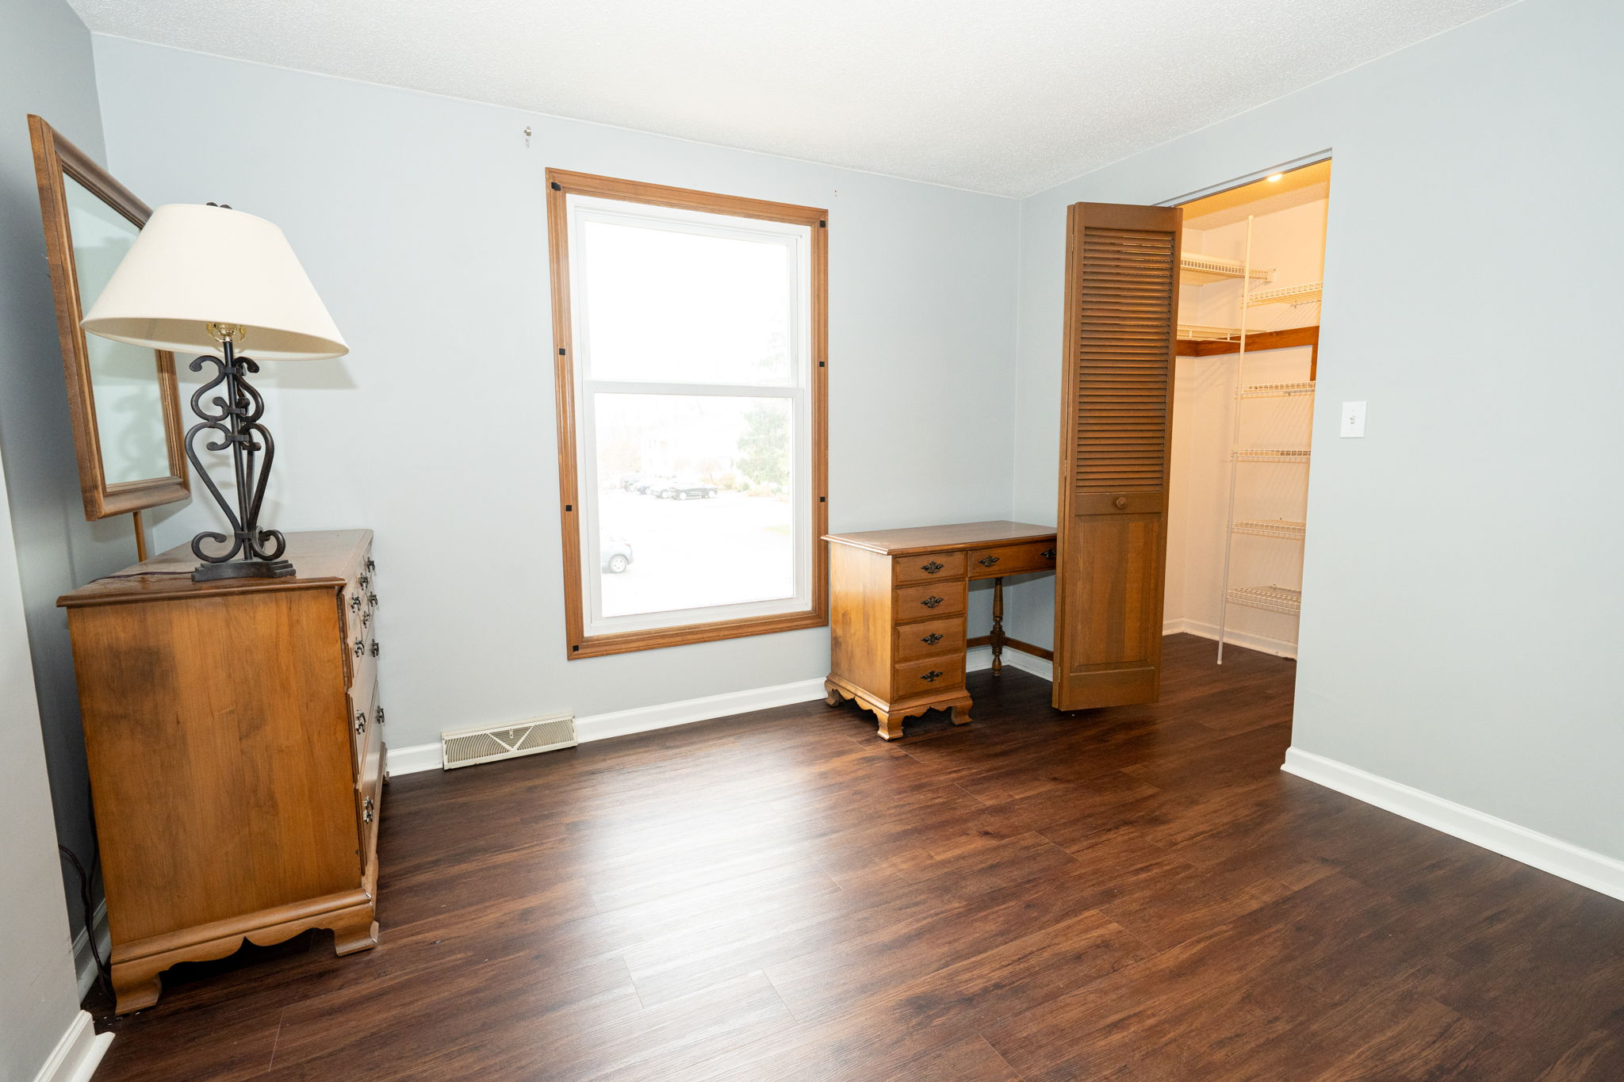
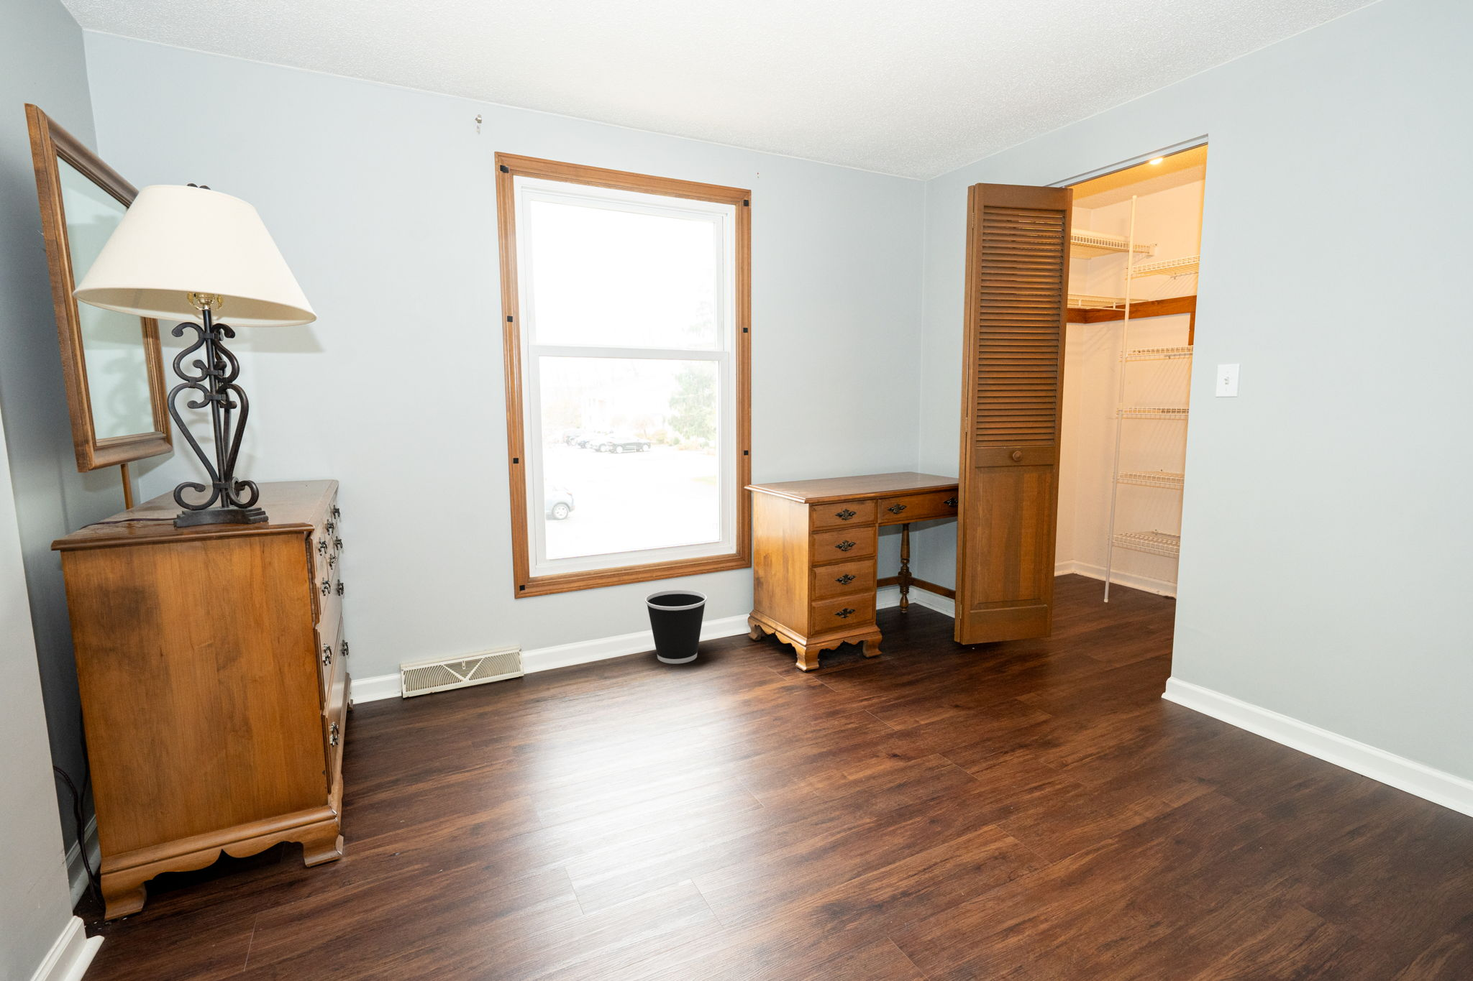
+ wastebasket [644,589,707,665]
